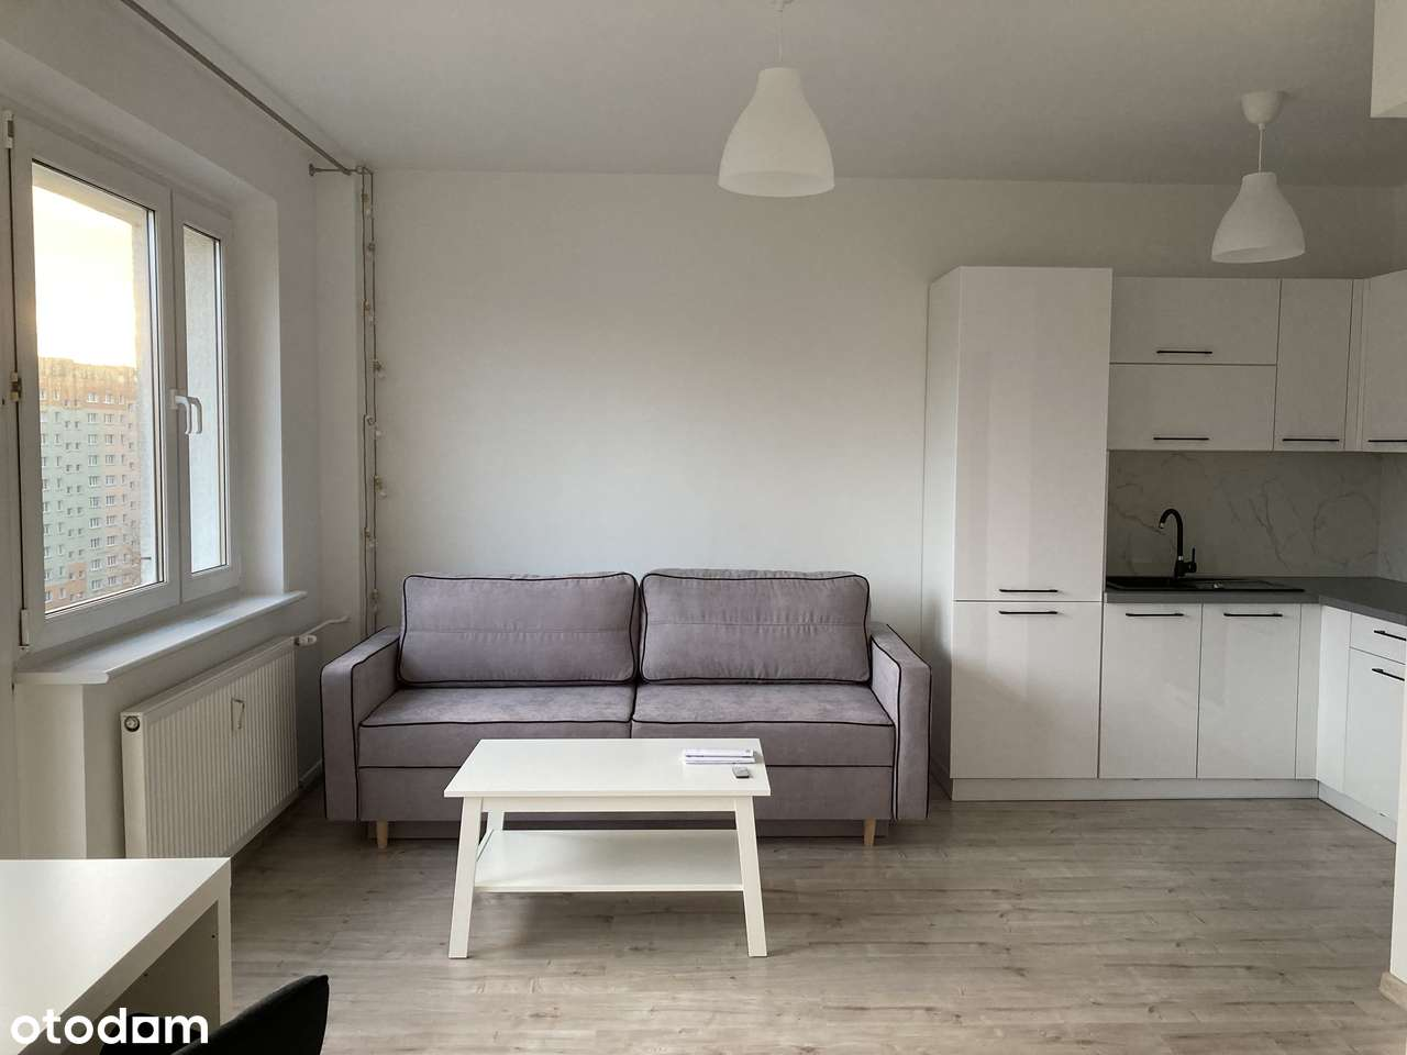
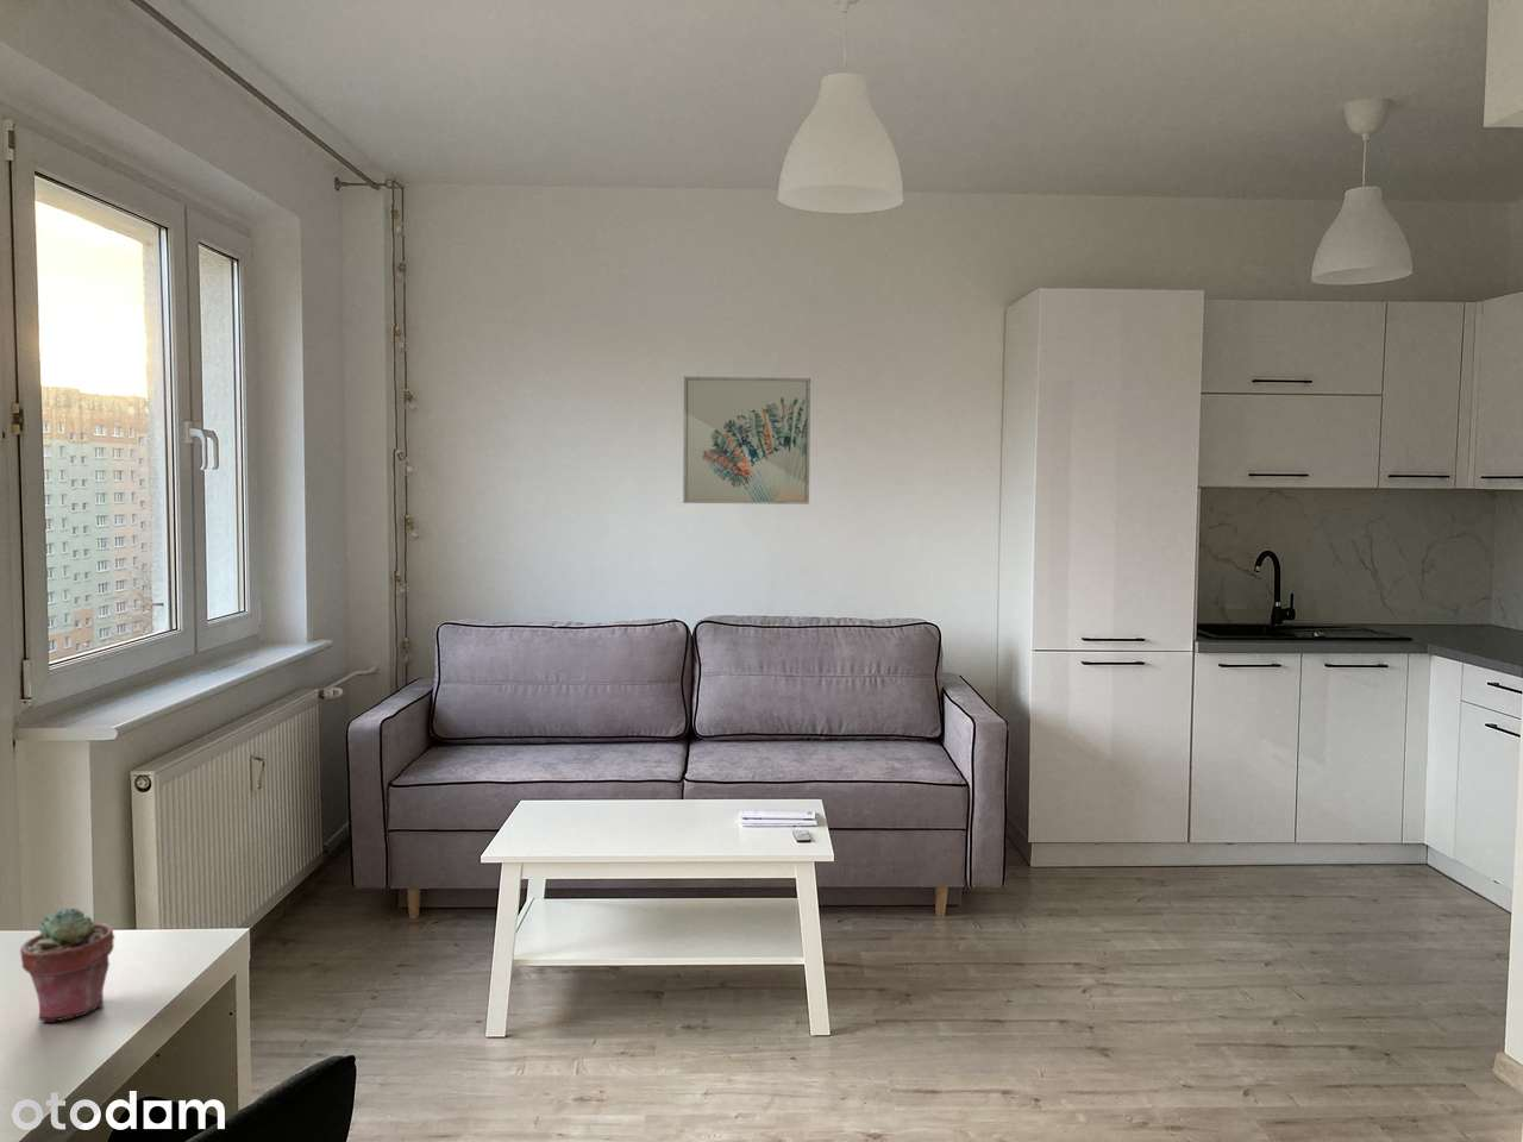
+ wall art [682,375,812,505]
+ potted succulent [19,907,115,1022]
